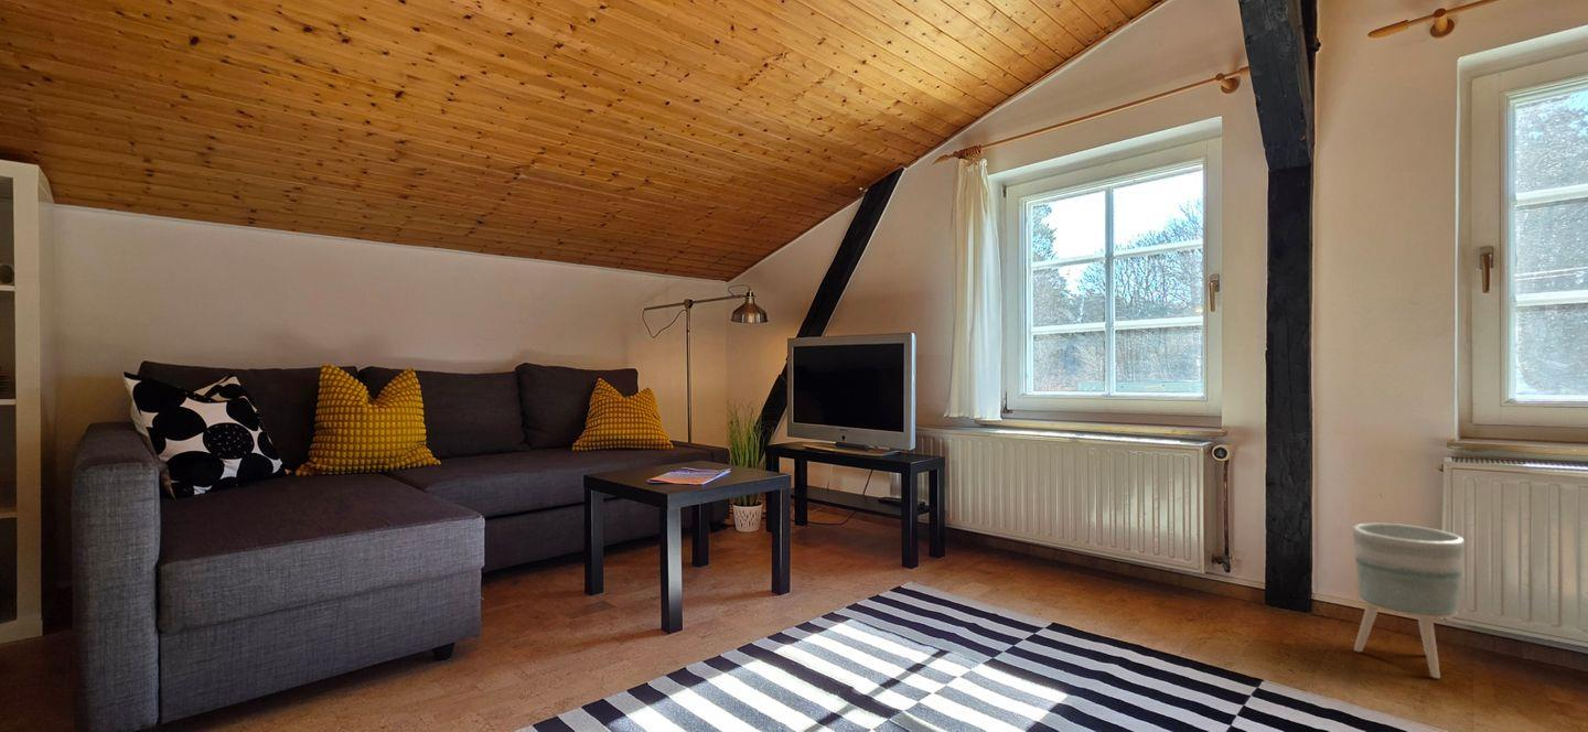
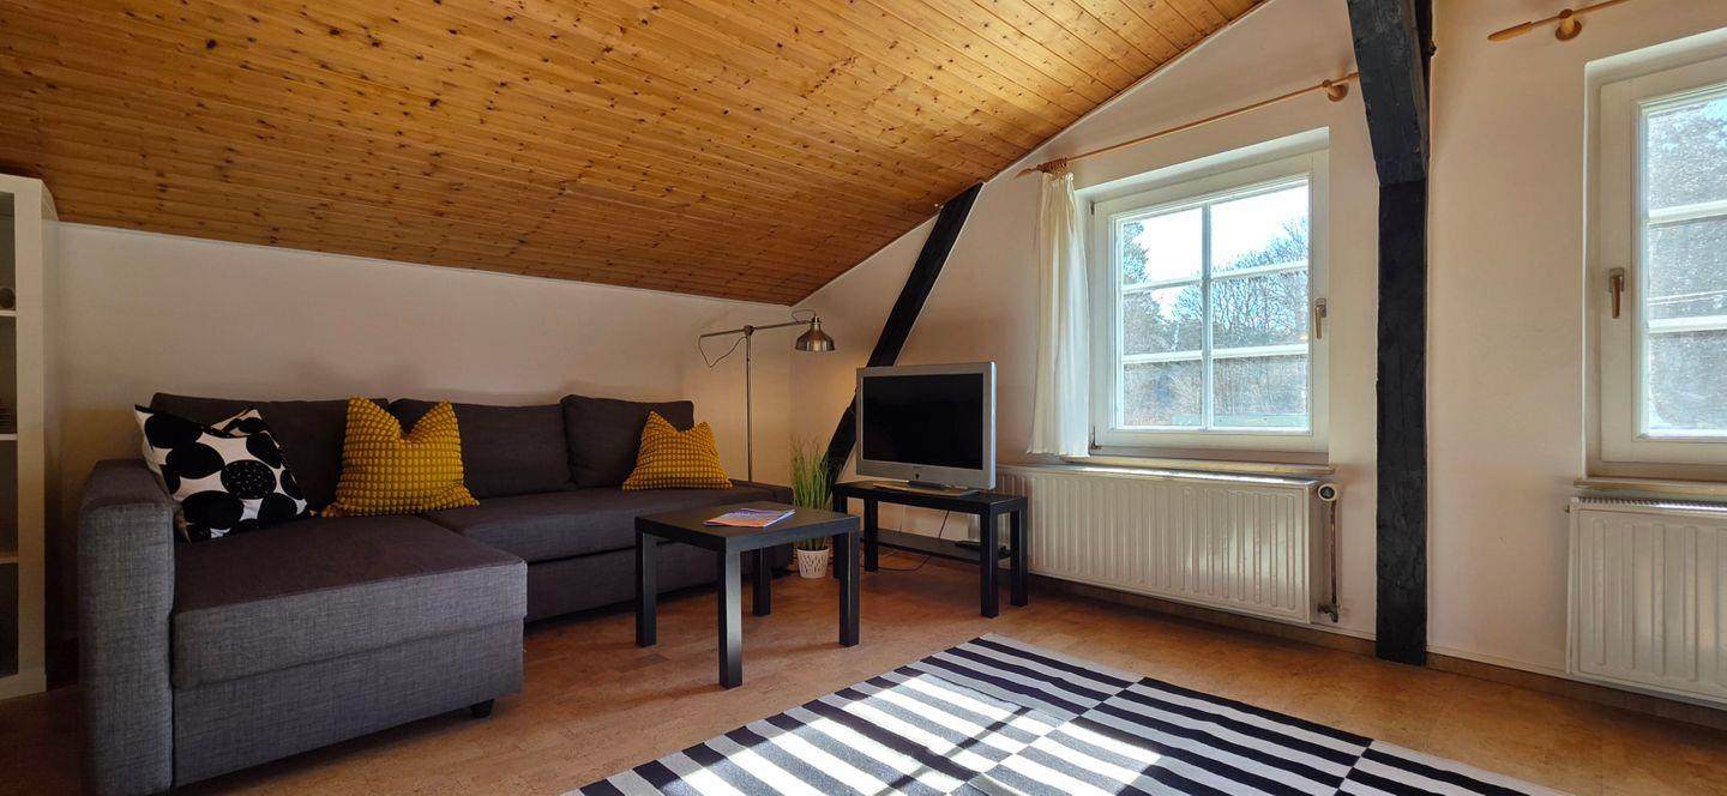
- planter [1352,521,1466,679]
